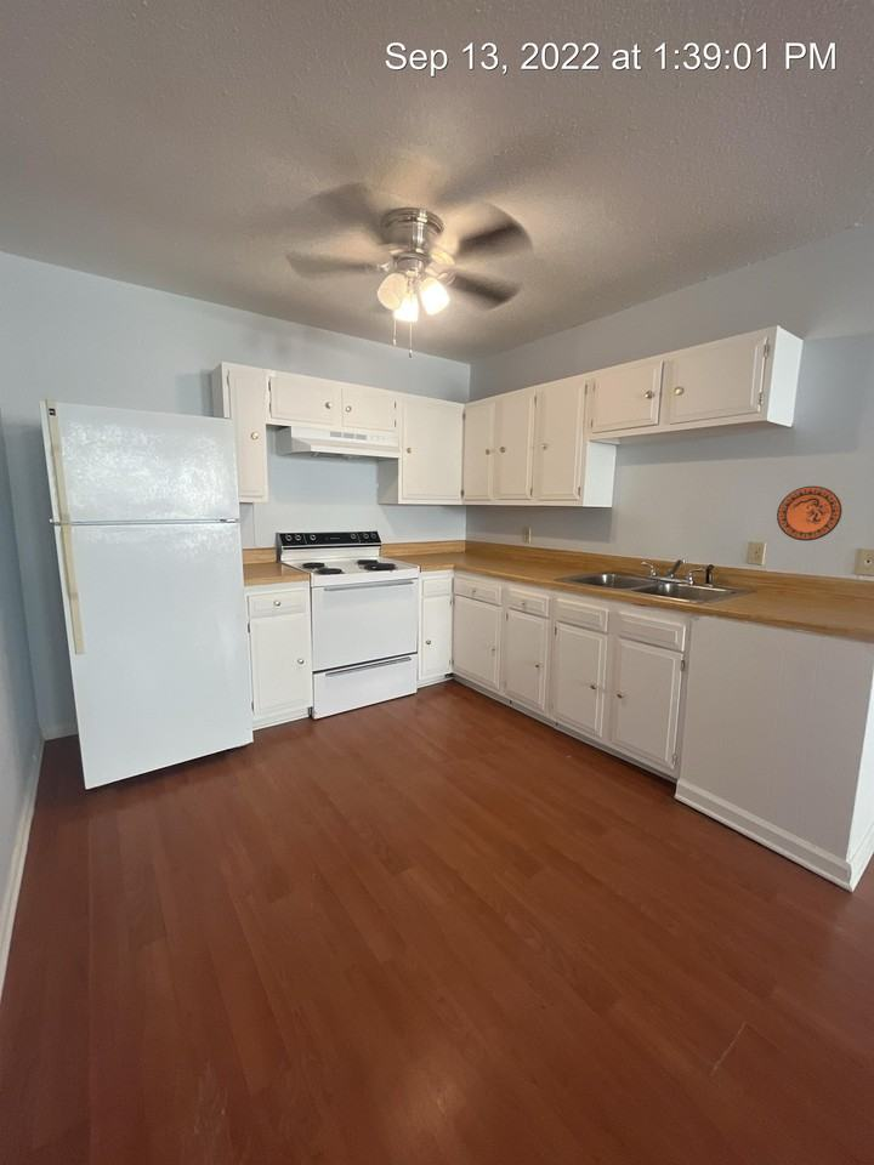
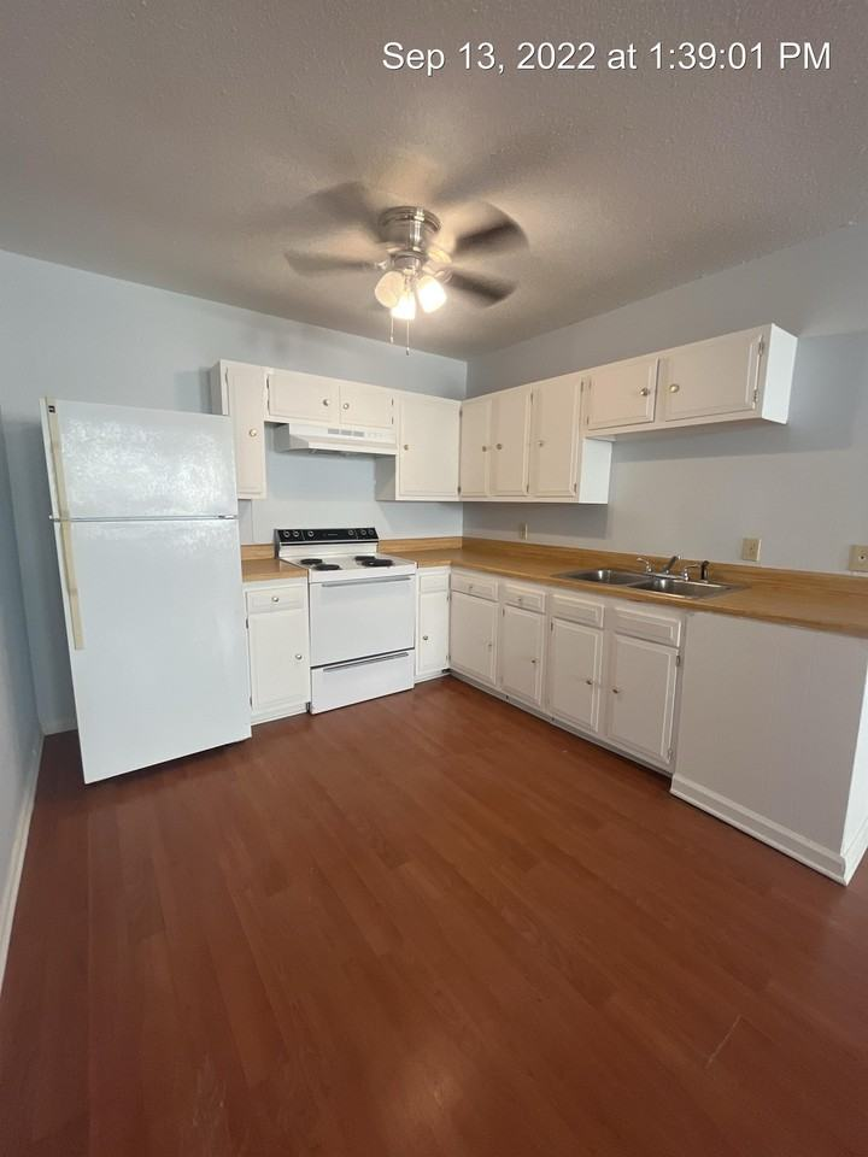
- decorative plate [776,485,844,542]
